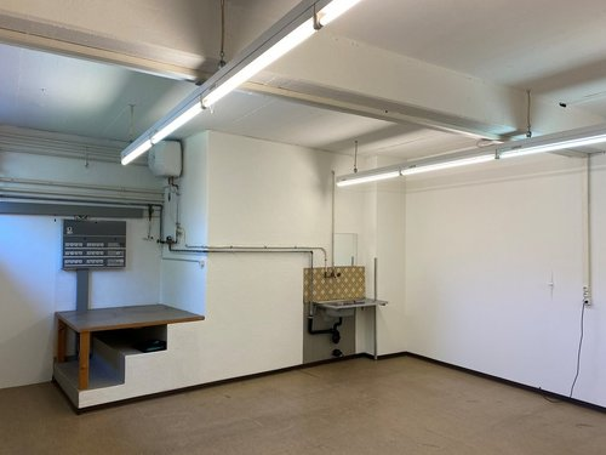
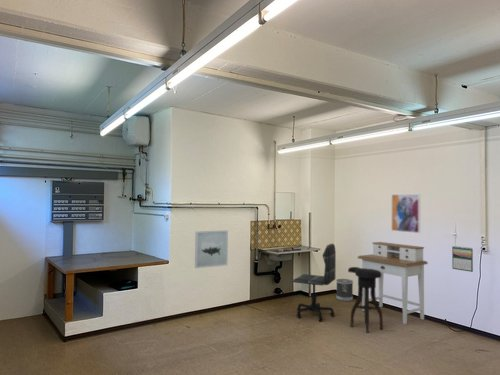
+ wall art [390,193,421,234]
+ calendar [451,245,474,273]
+ desk [357,241,429,325]
+ wall art [194,229,229,269]
+ office chair [290,243,337,322]
+ wastebasket [335,278,354,302]
+ stool [347,266,384,334]
